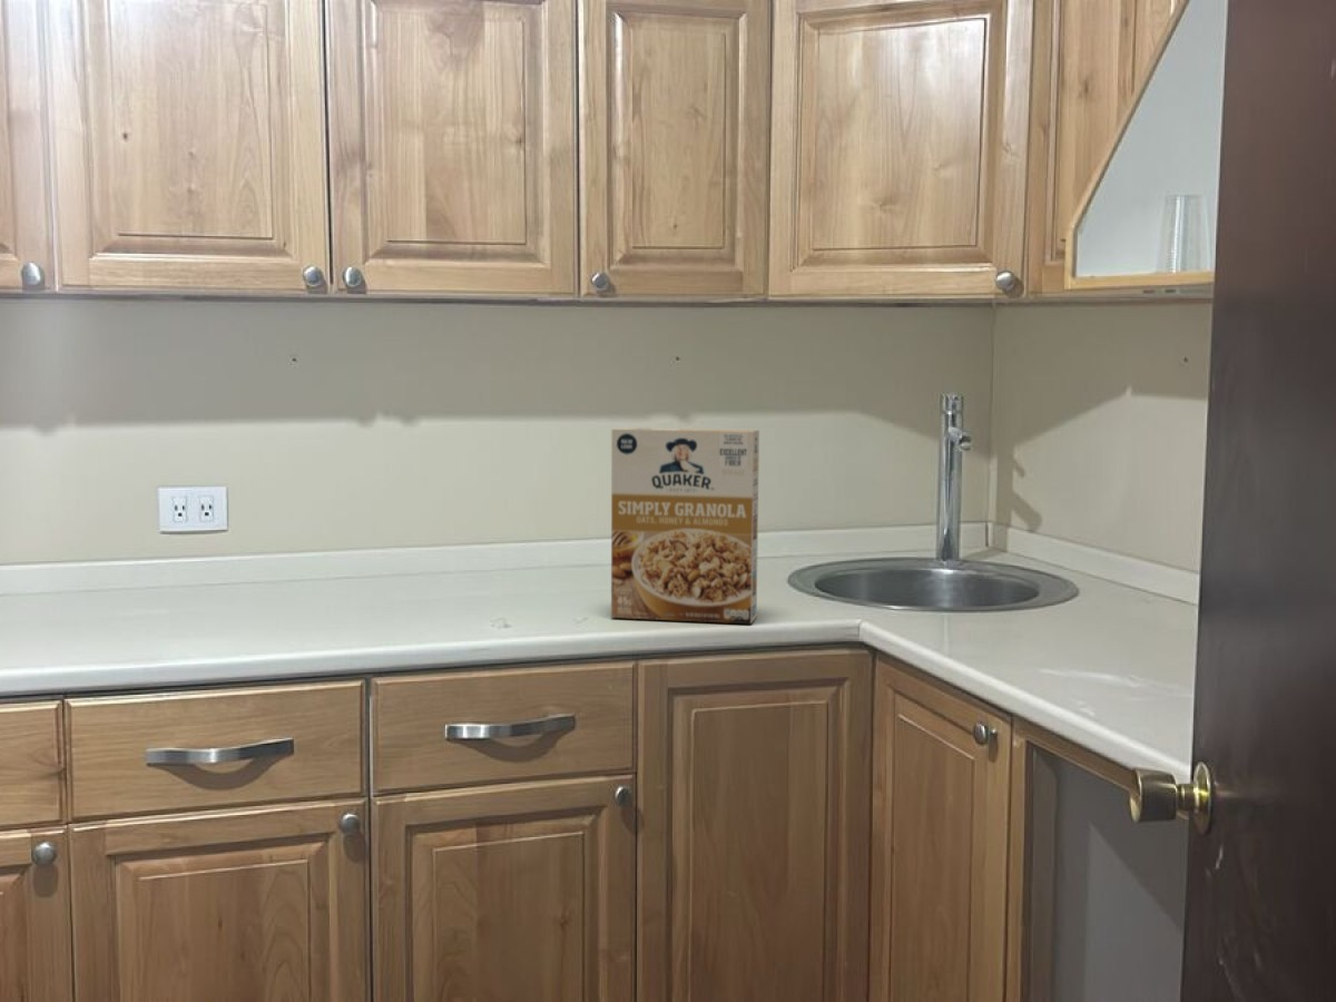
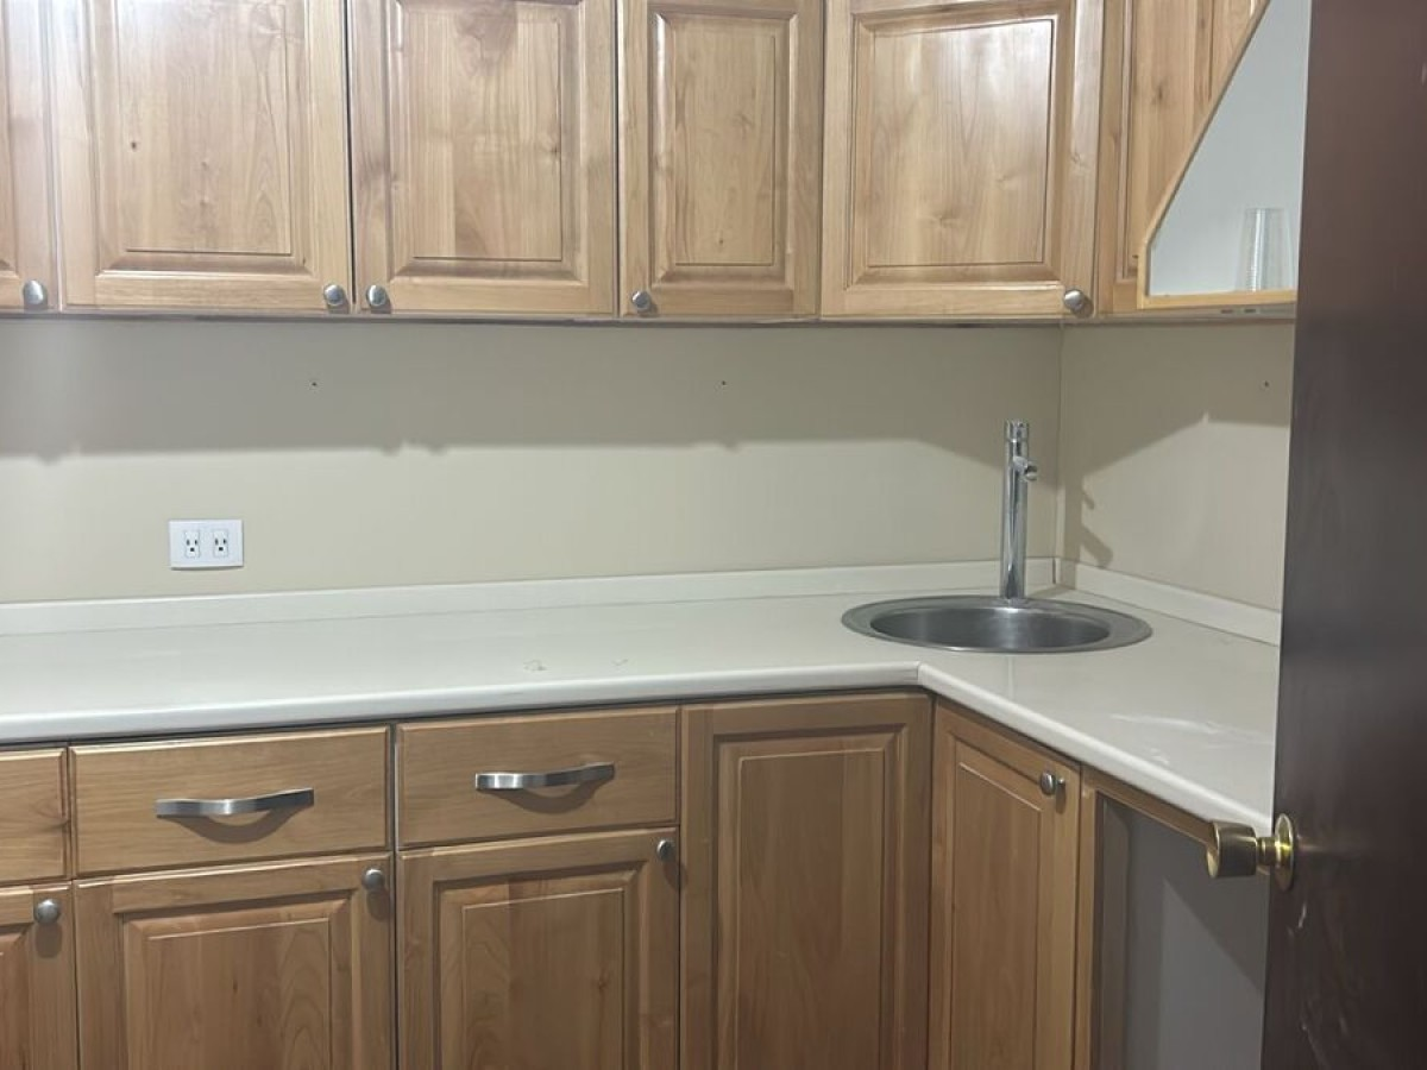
- cereal box [610,426,760,625]
